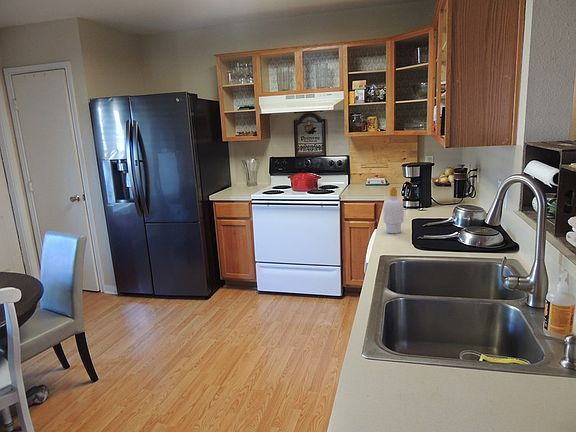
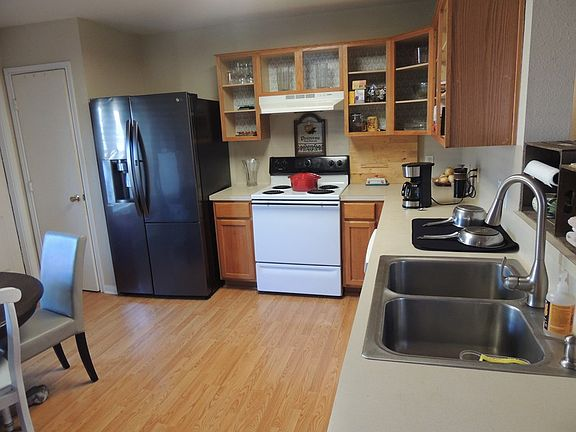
- soap bottle [383,186,405,234]
